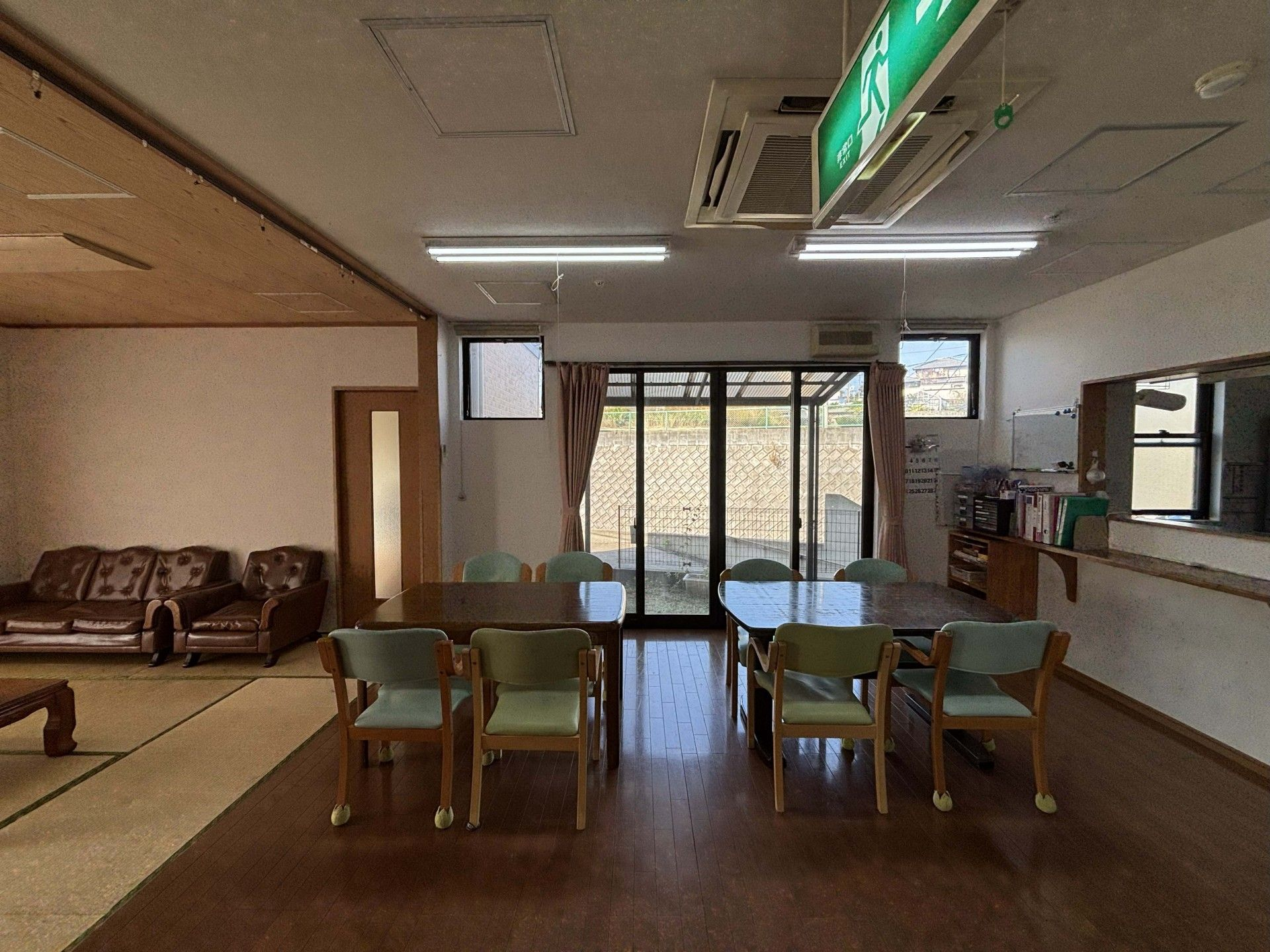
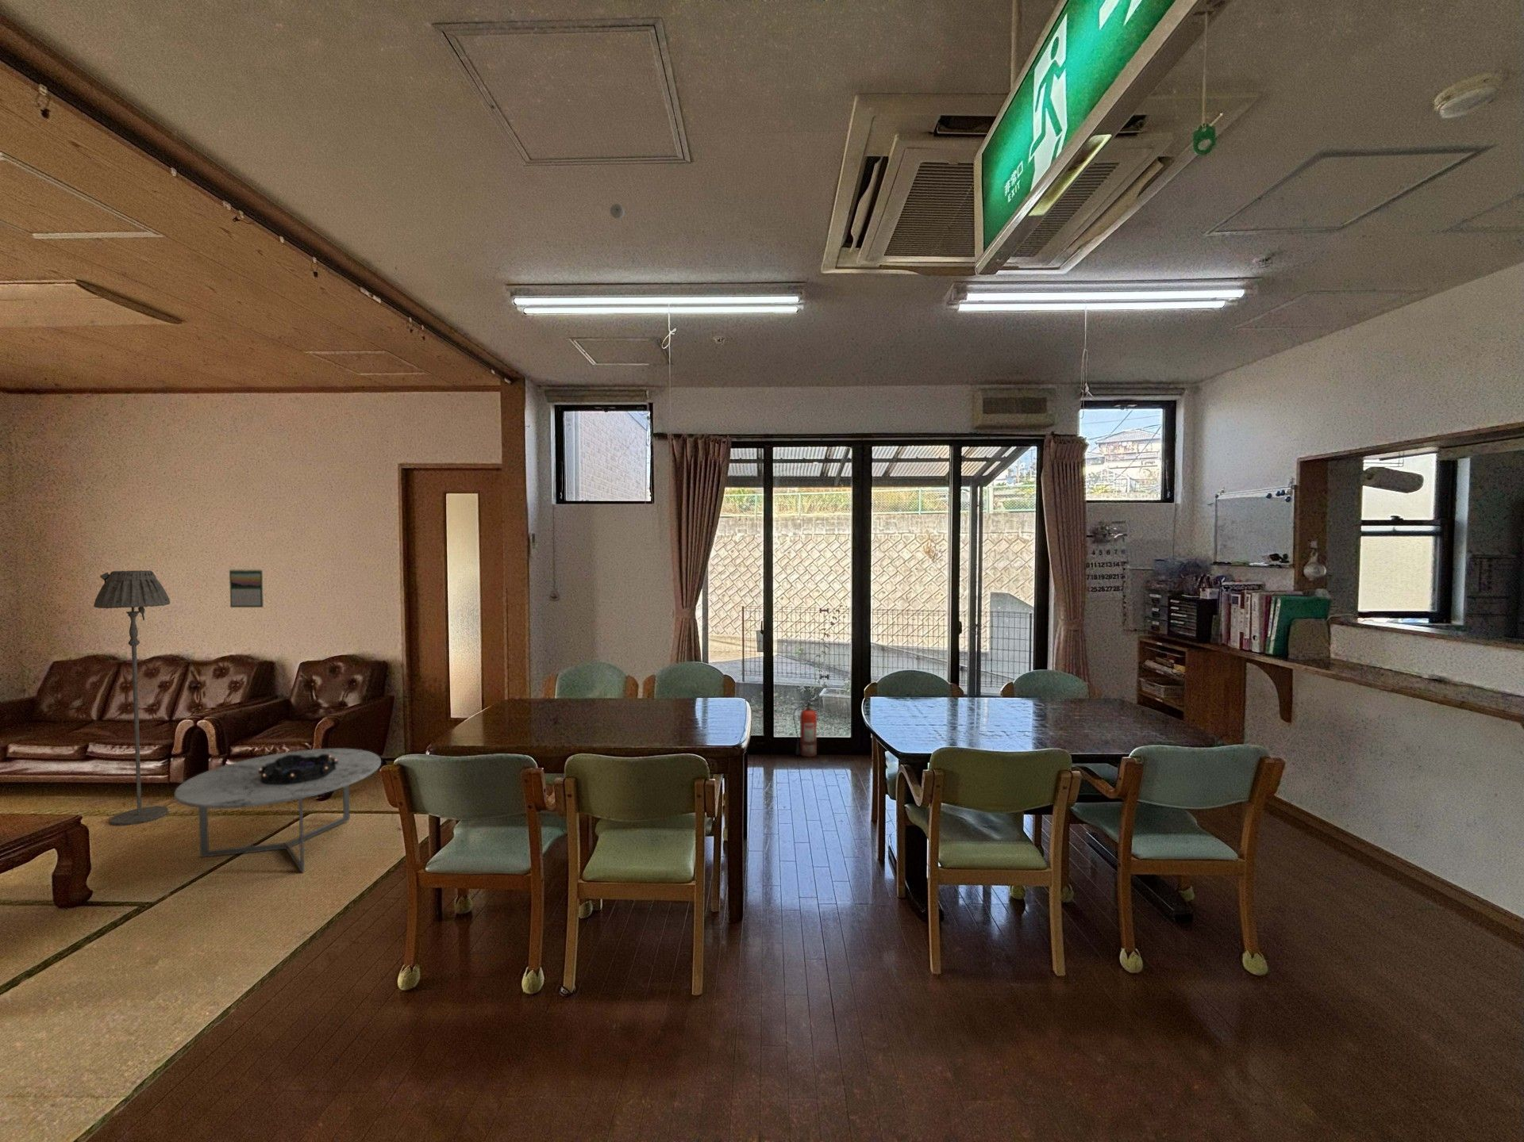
+ floor lamp [92,570,170,827]
+ smoke detector [608,203,625,220]
+ fire extinguisher [792,697,821,758]
+ calendar [229,567,264,608]
+ decorative bowl [259,753,338,785]
+ coffee table [174,747,382,874]
